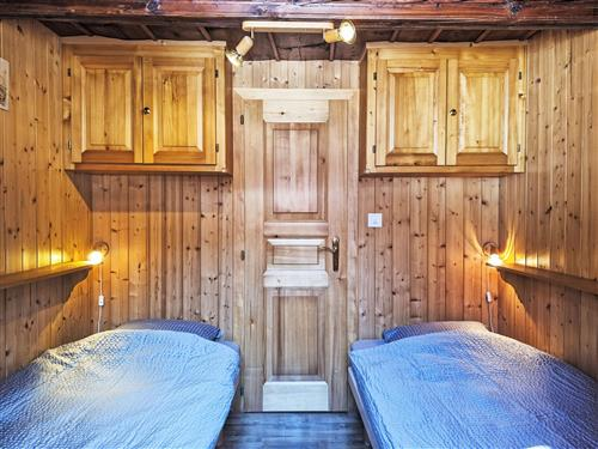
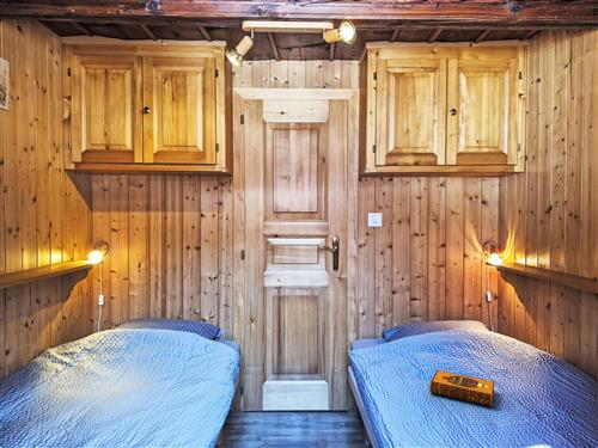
+ hardback book [428,369,496,409]
